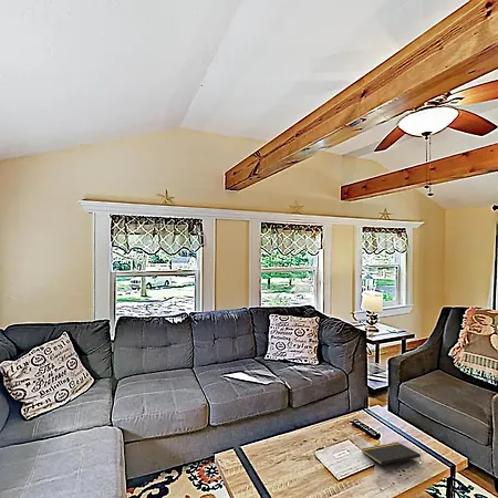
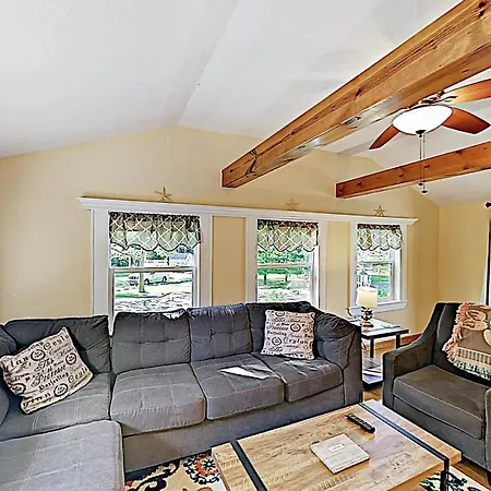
- notepad [361,442,422,466]
